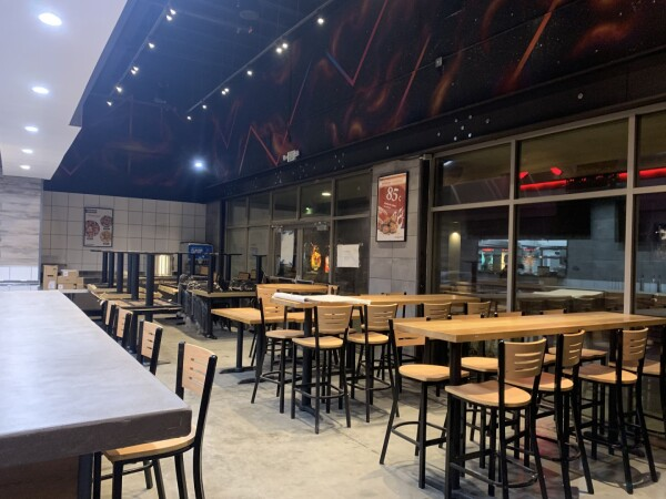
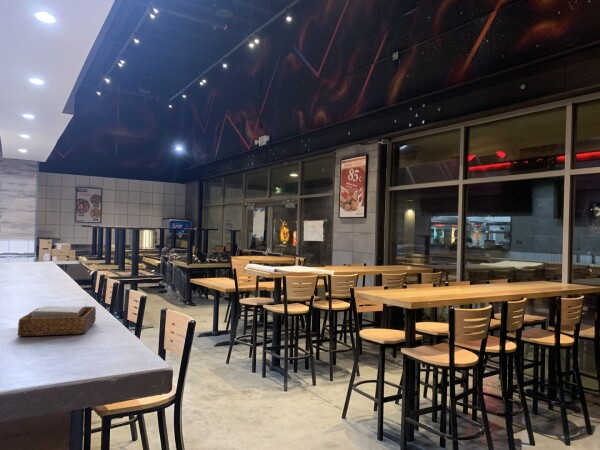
+ napkin holder [16,305,97,337]
